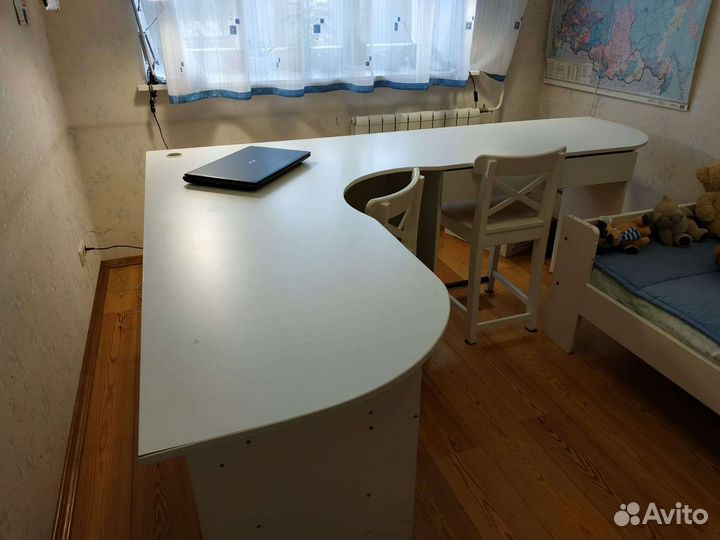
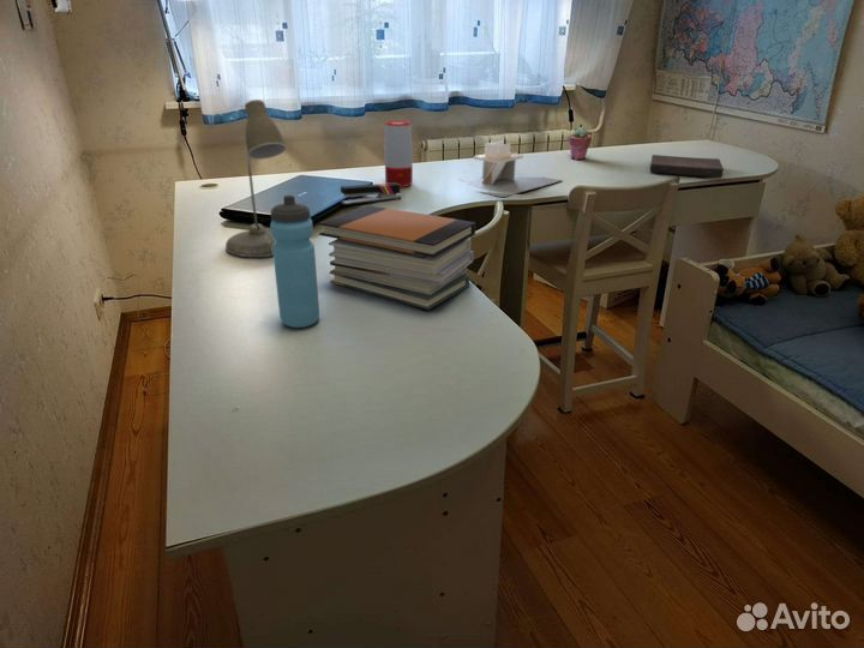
+ speaker [384,120,414,188]
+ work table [457,139,563,198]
+ desk lamp [224,98,287,258]
+ water bottle [269,194,320,329]
+ book [649,154,725,179]
+ stapler [340,182,402,206]
+ potted succulent [566,126,593,161]
+ book stack [318,204,476,311]
